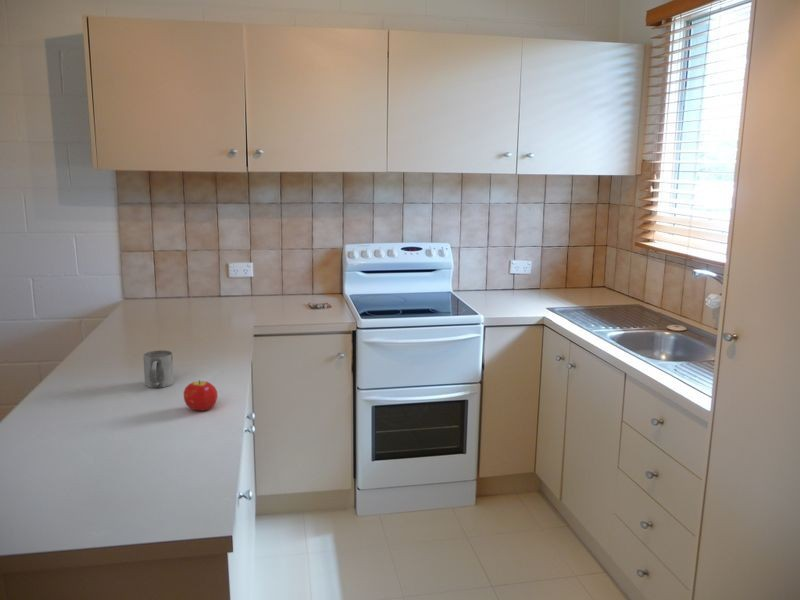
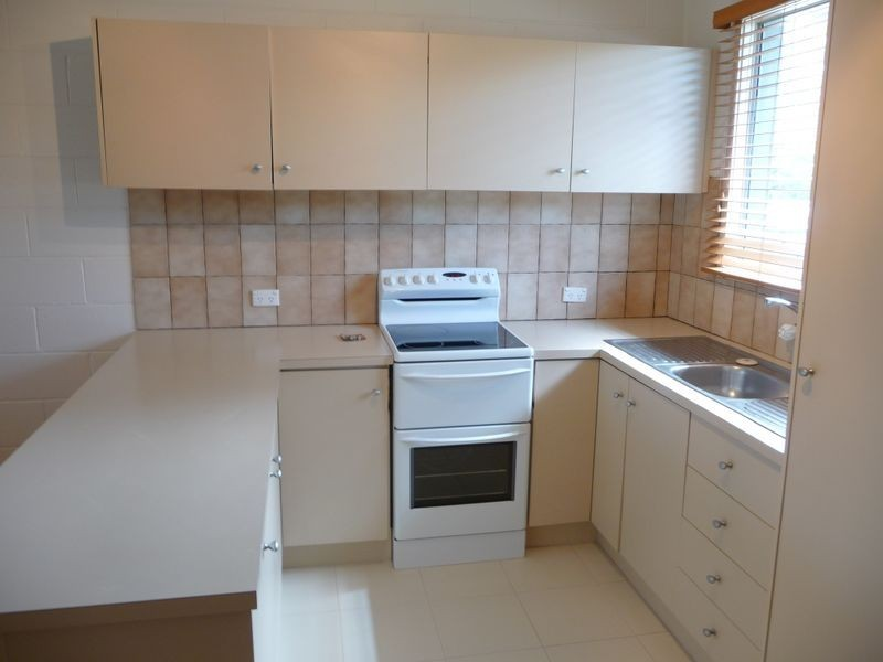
- fruit [183,379,219,411]
- mug [142,349,175,389]
